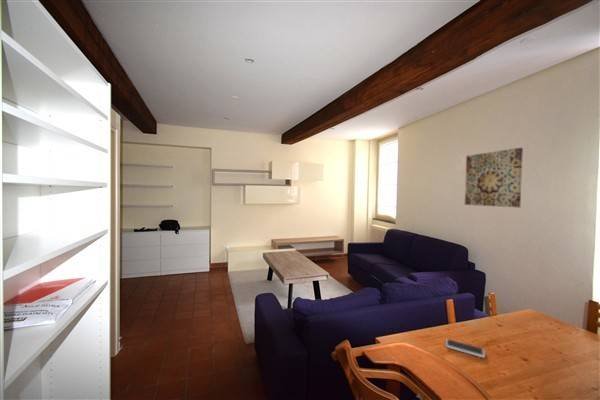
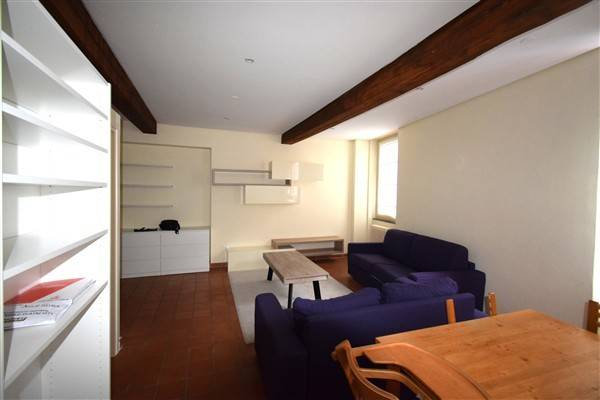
- smartphone [445,338,486,358]
- wall art [464,147,524,208]
